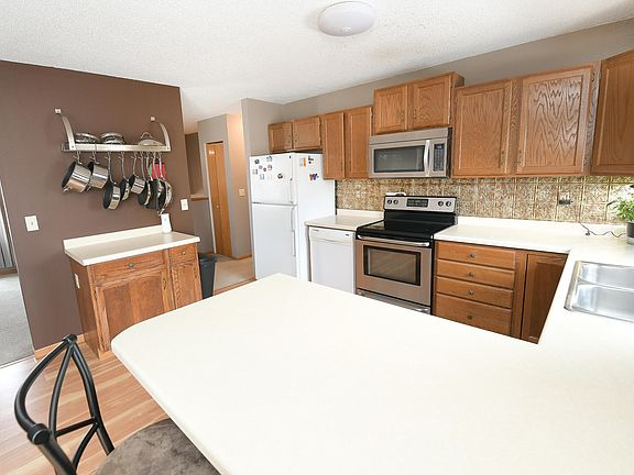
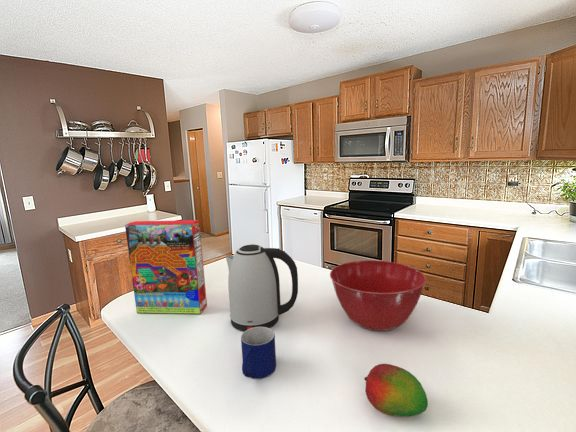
+ cereal box [124,219,208,315]
+ kettle [225,243,299,332]
+ mug [240,327,277,379]
+ fruit [363,363,429,418]
+ mixing bowl [329,259,427,332]
